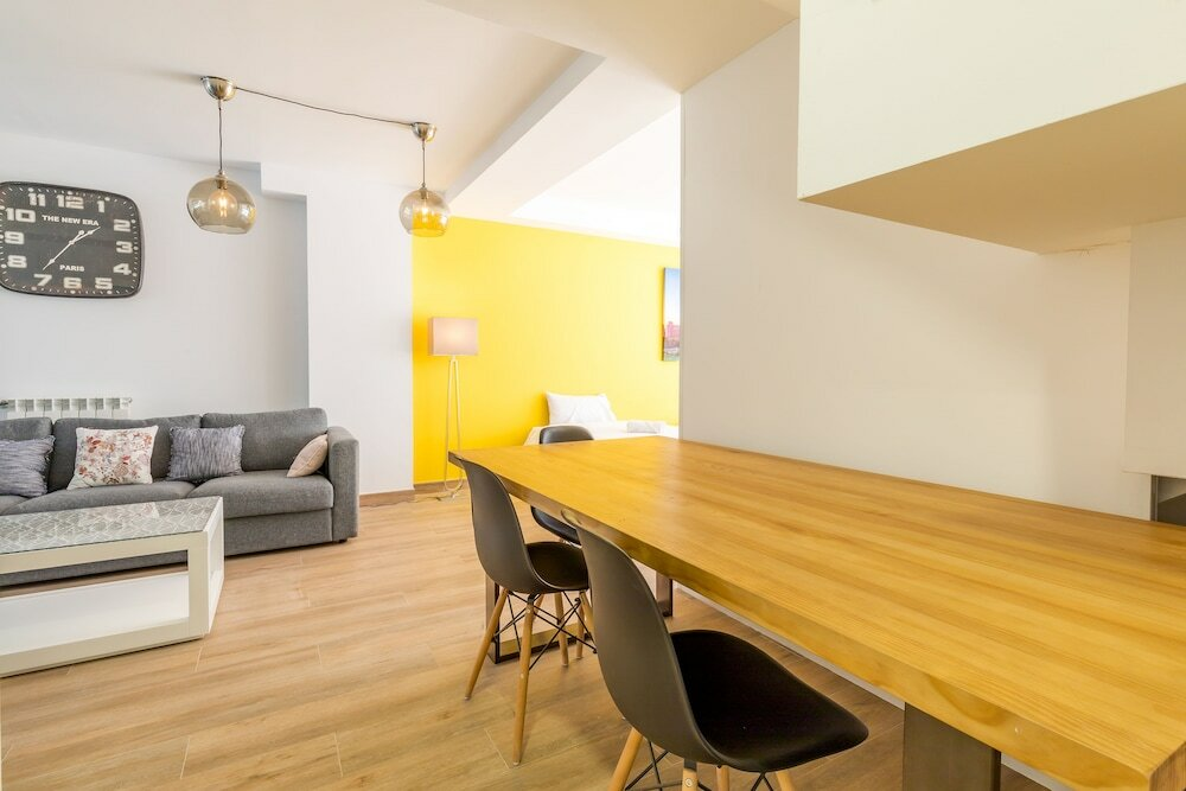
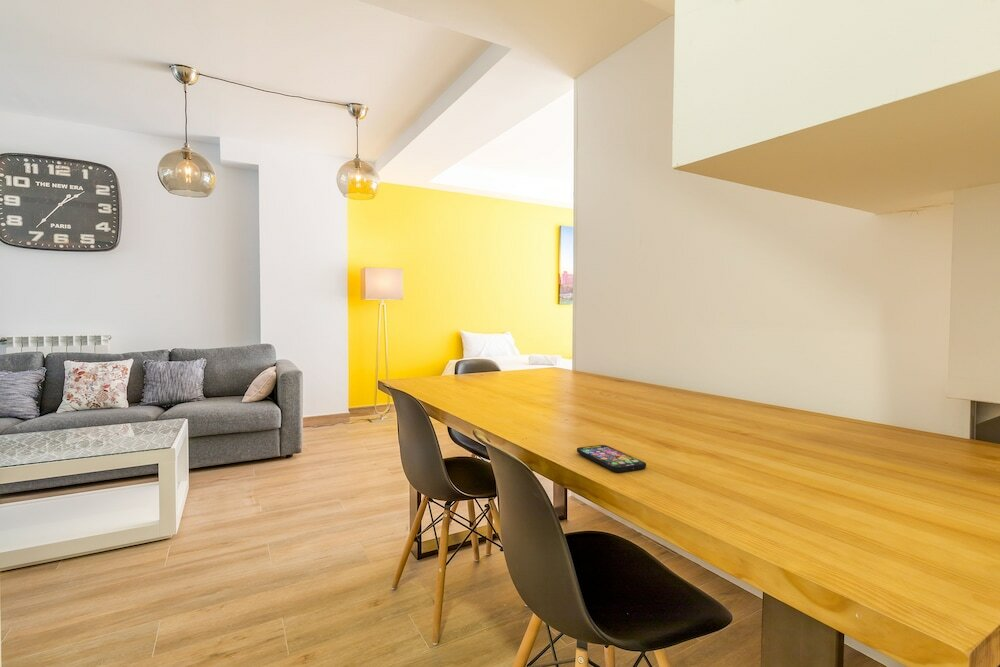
+ smartphone [576,444,647,473]
